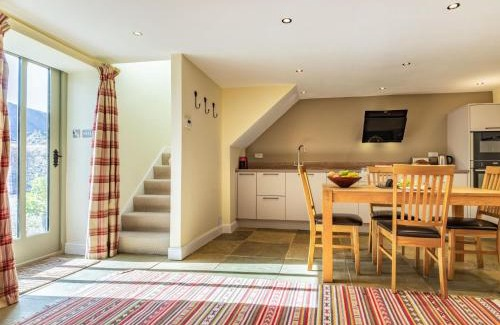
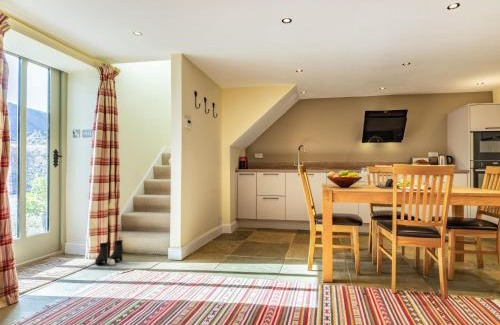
+ boots [94,239,124,266]
